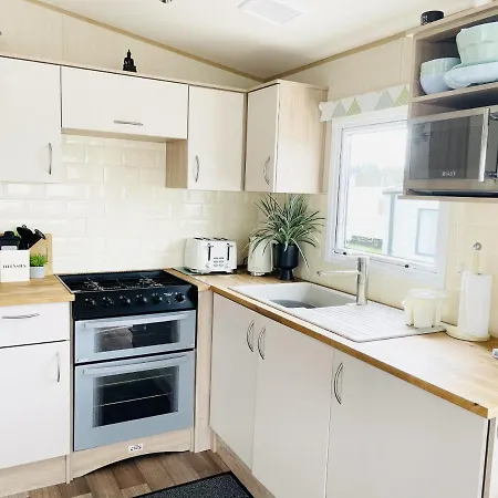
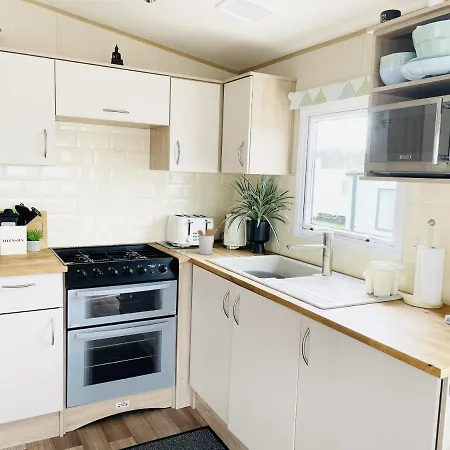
+ utensil holder [197,225,219,256]
